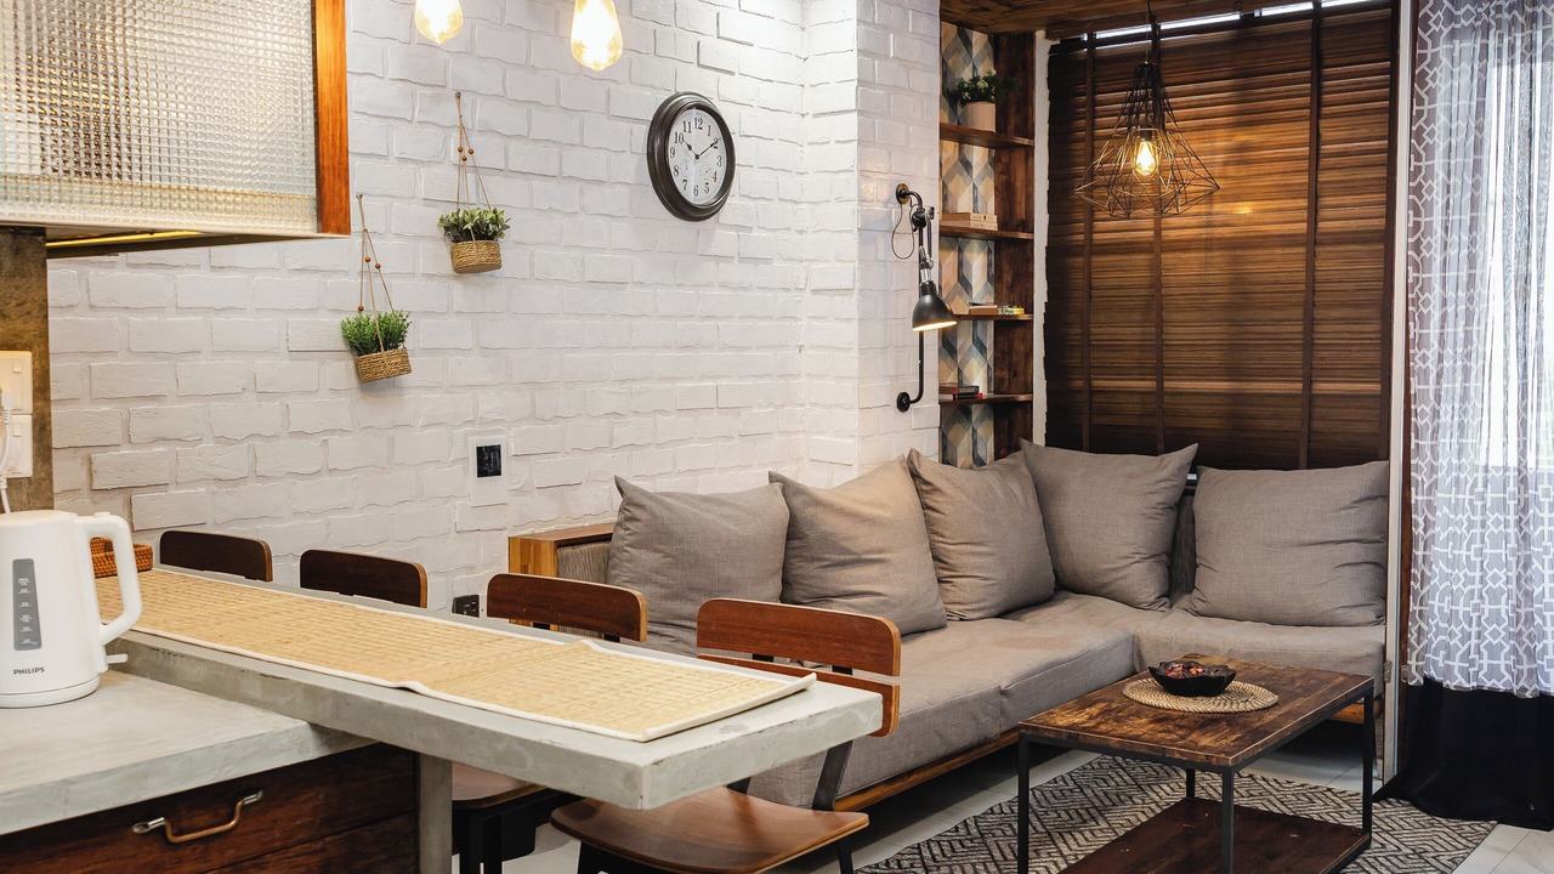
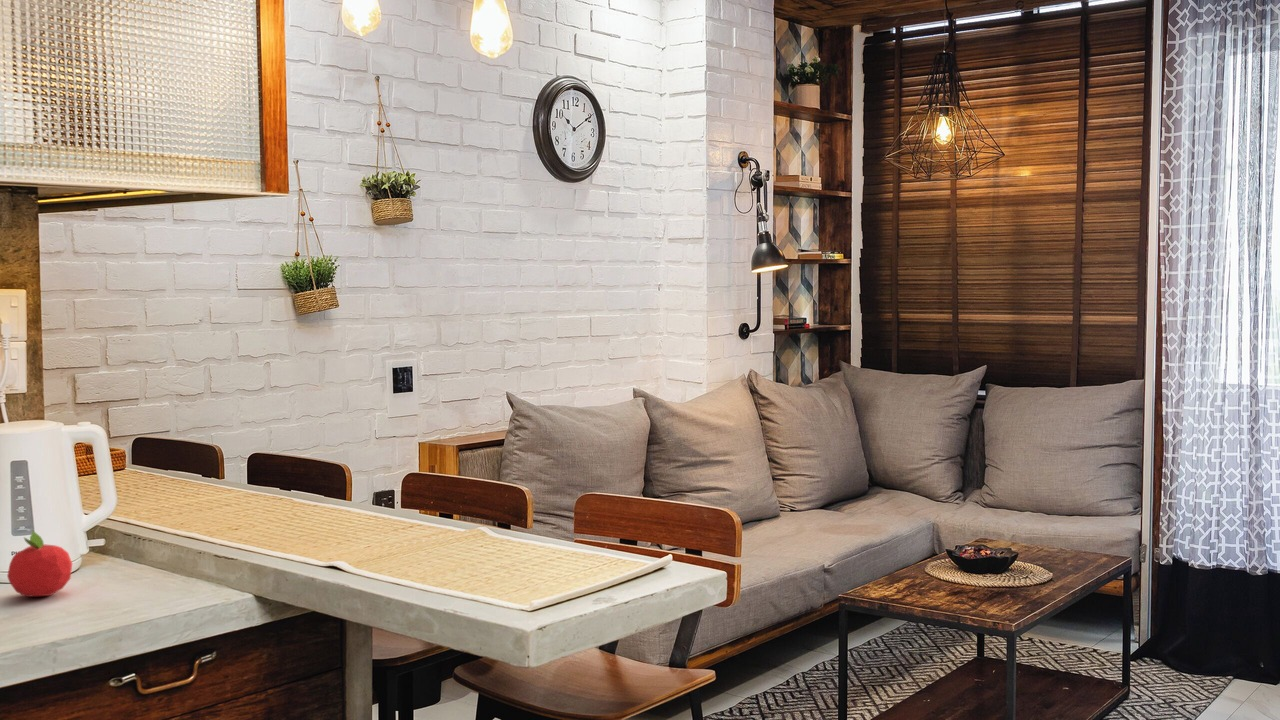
+ apple [6,530,73,598]
